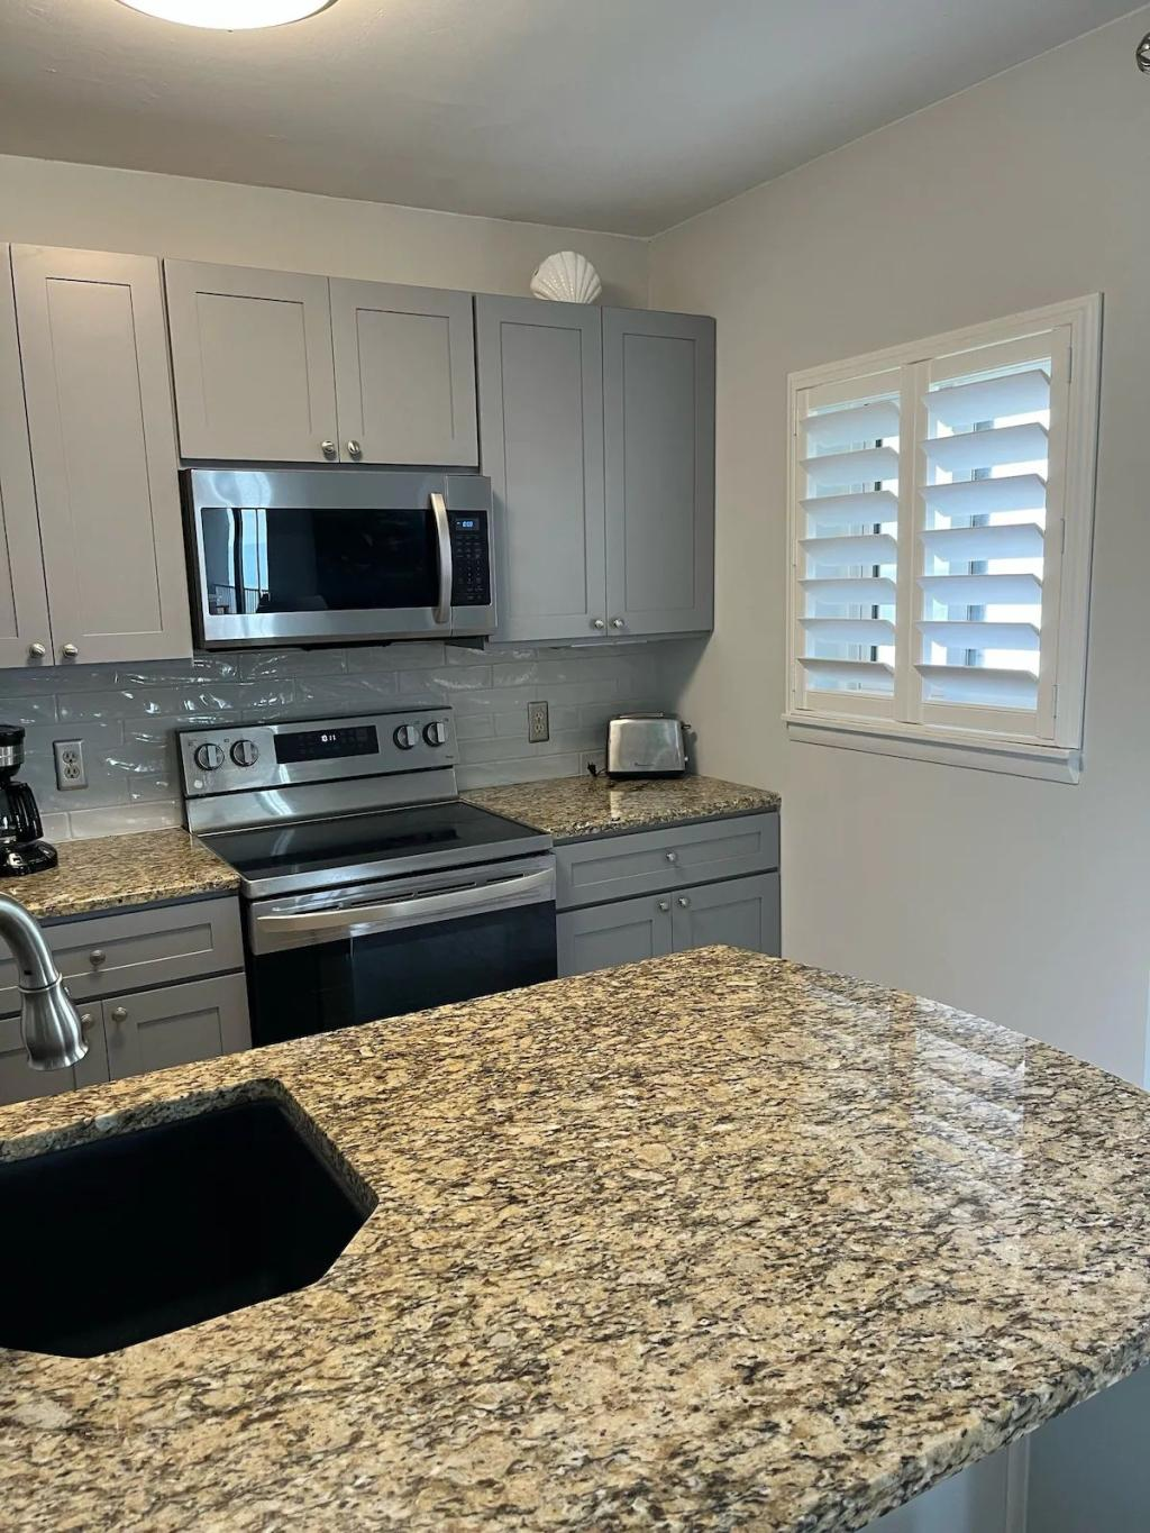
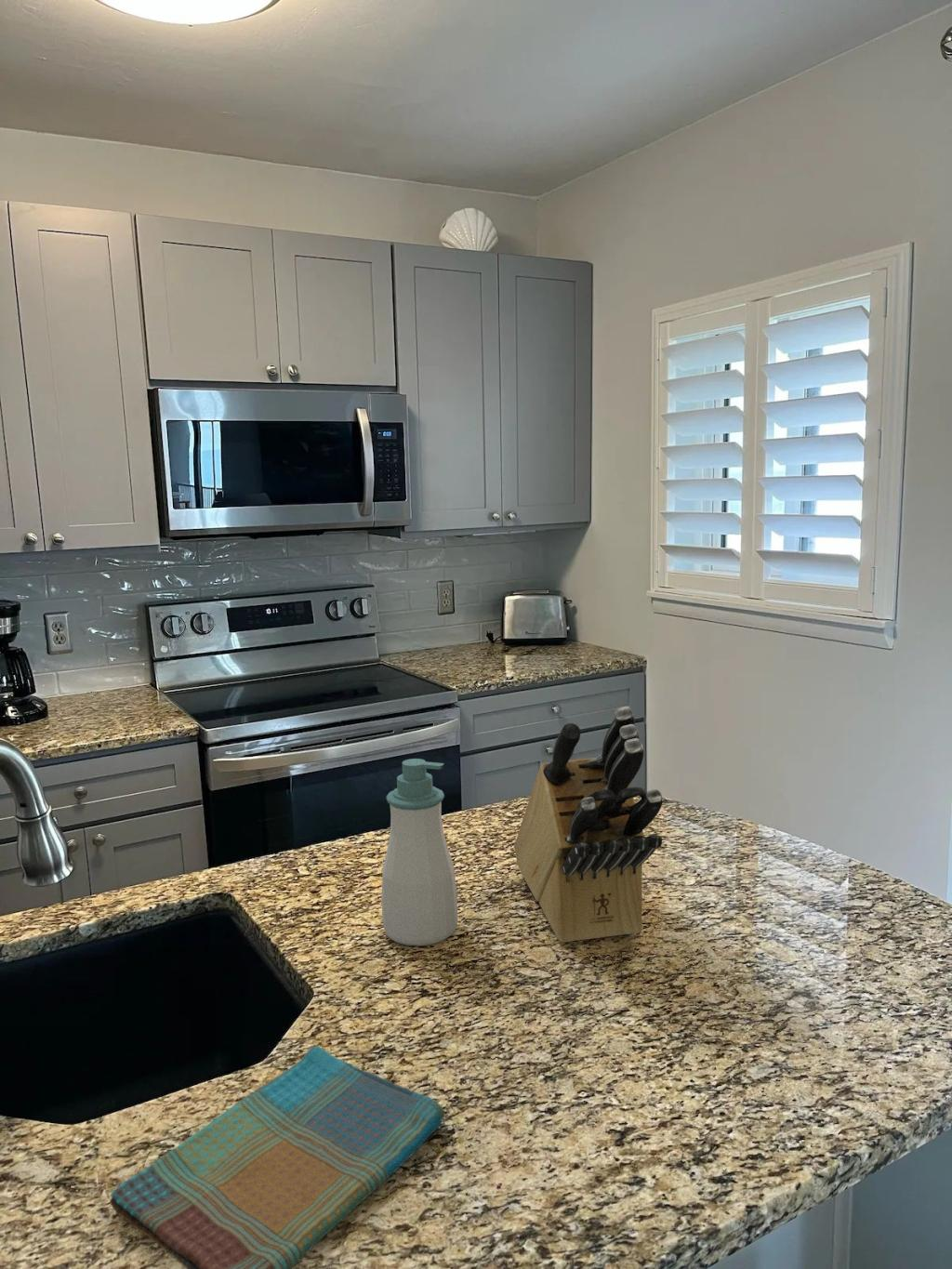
+ soap bottle [381,758,458,947]
+ knife block [513,706,664,943]
+ dish towel [109,1045,445,1269]
